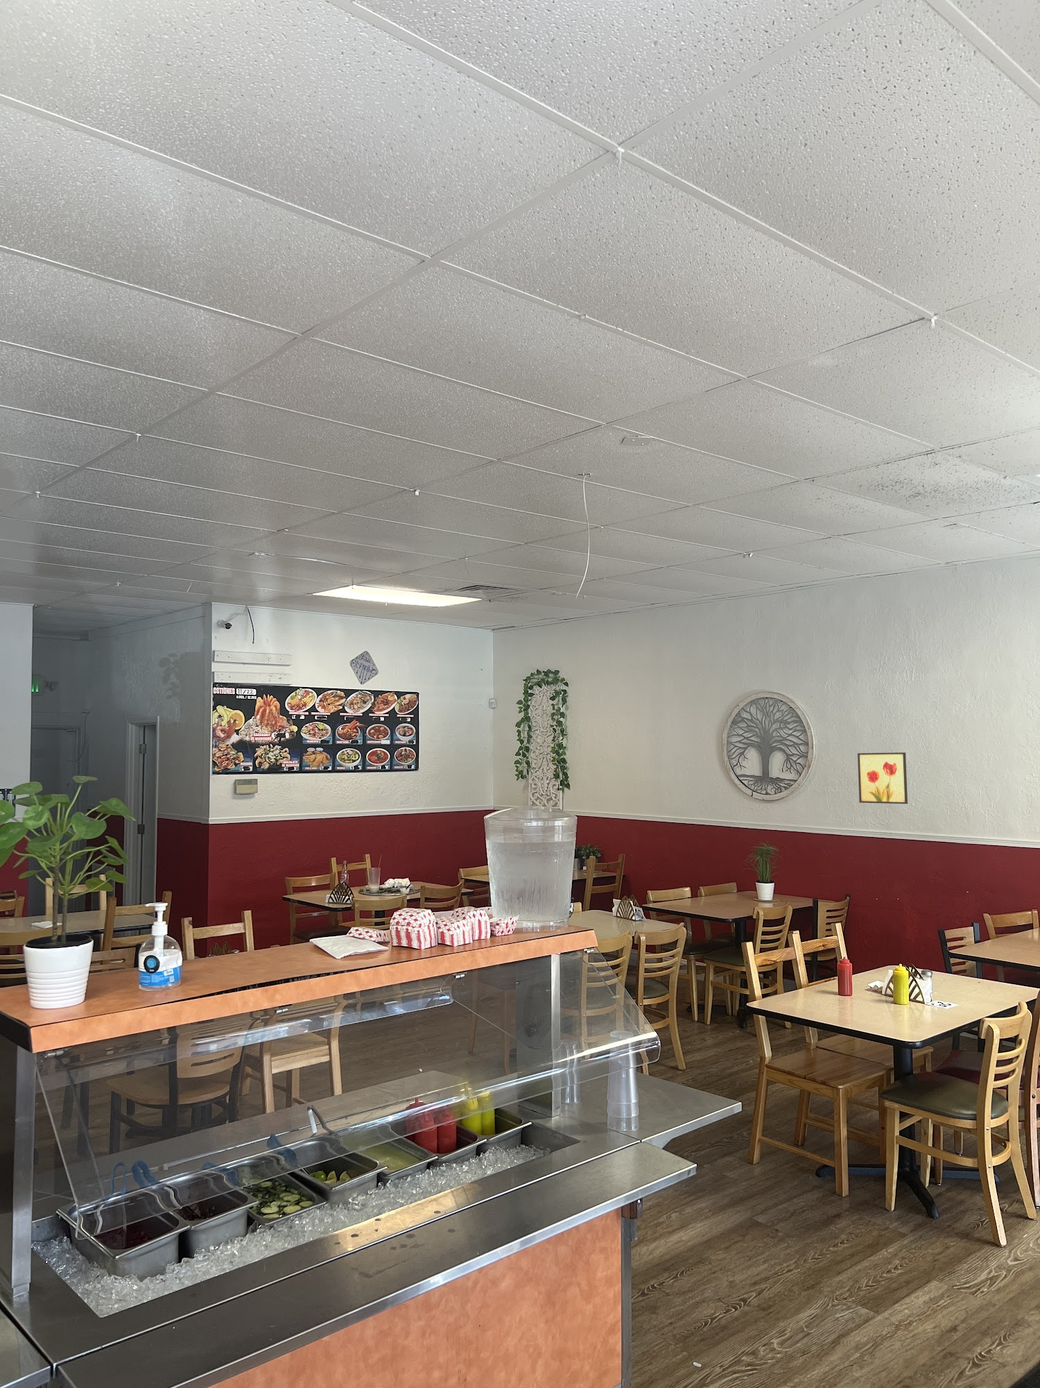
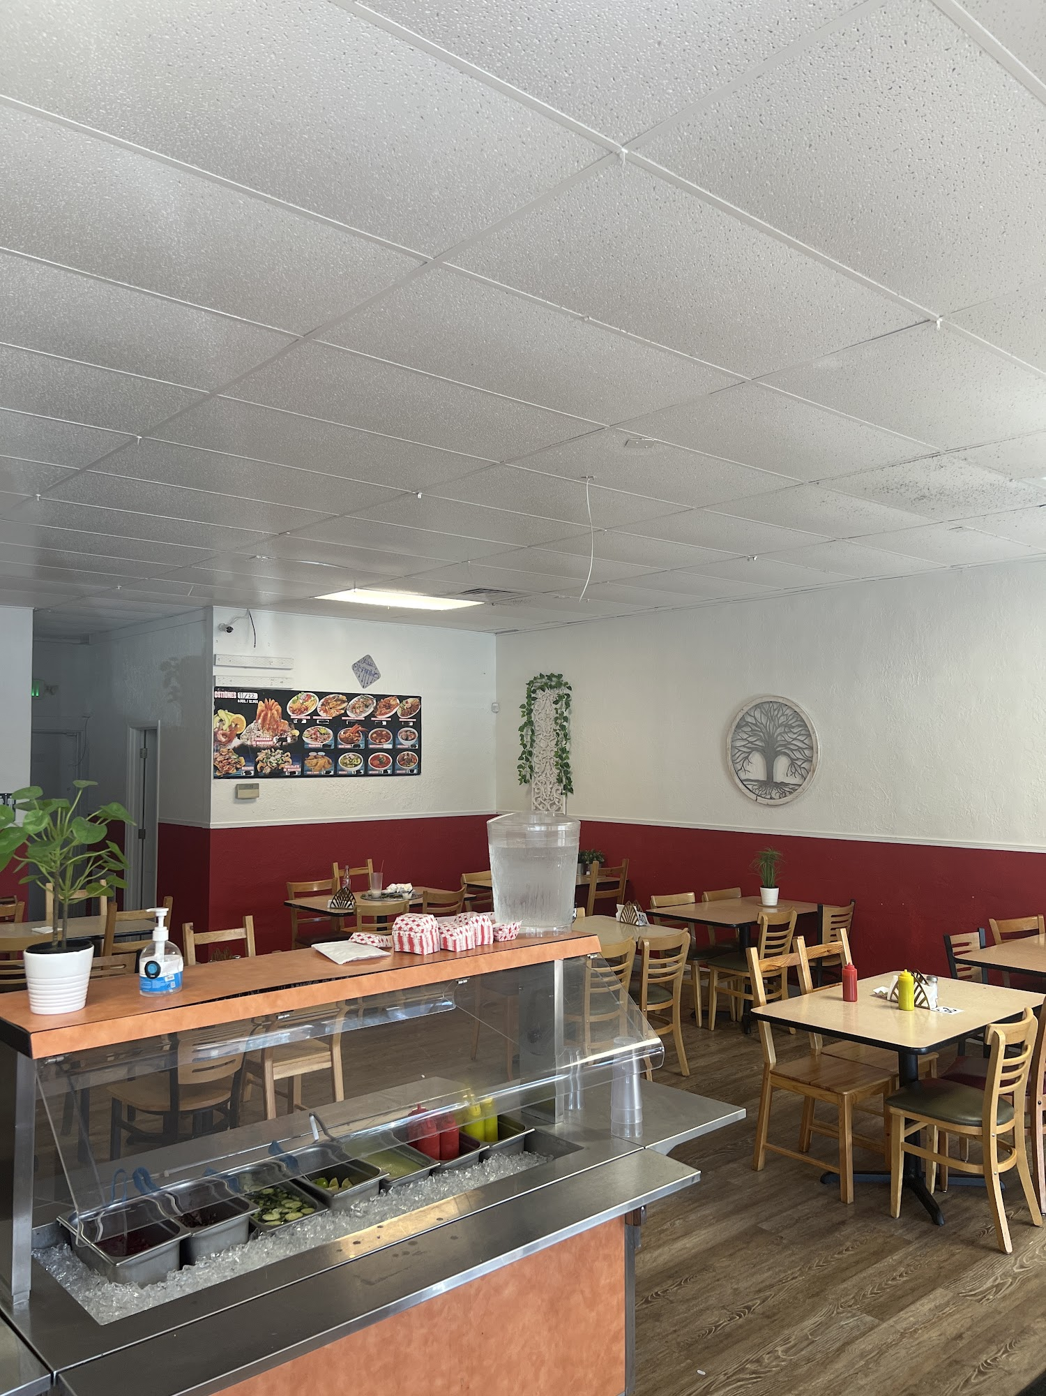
- wall art [856,752,908,804]
